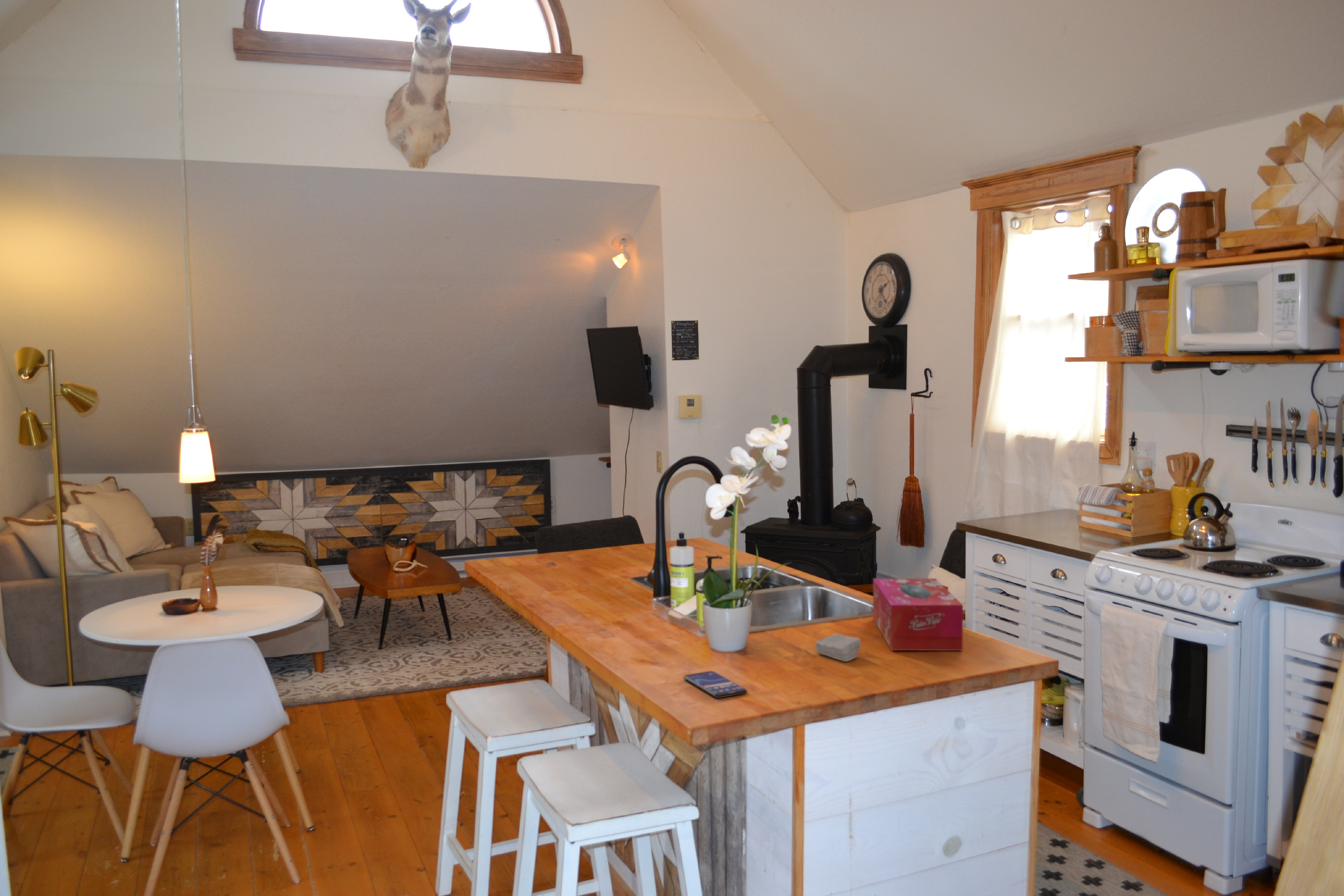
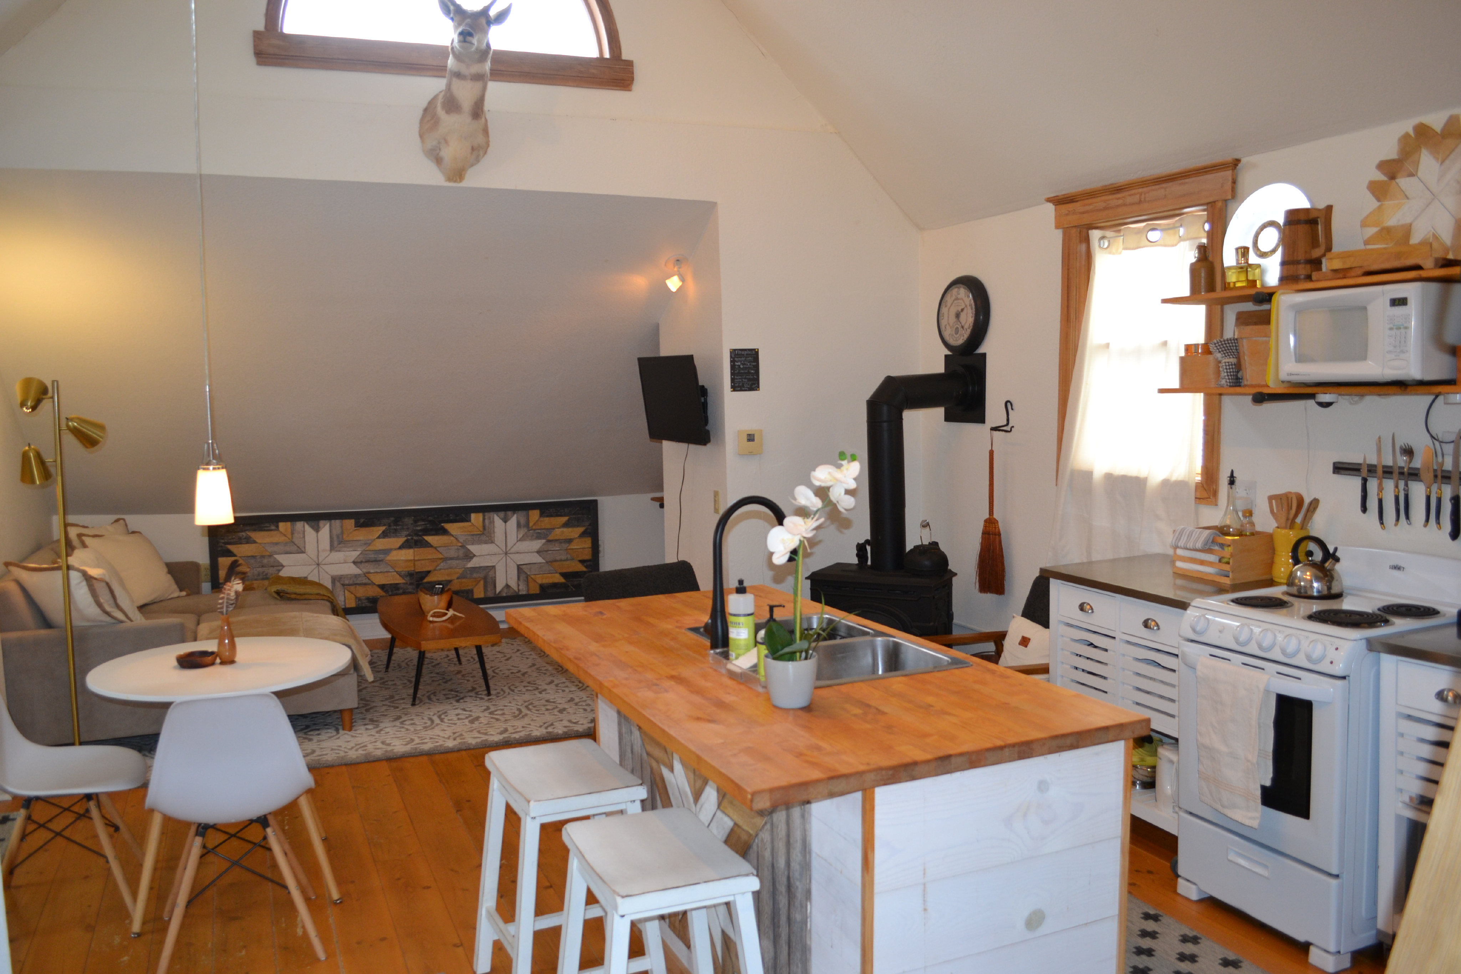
- smartphone [683,671,748,698]
- tissue box [873,578,963,651]
- soap bar [815,633,861,662]
